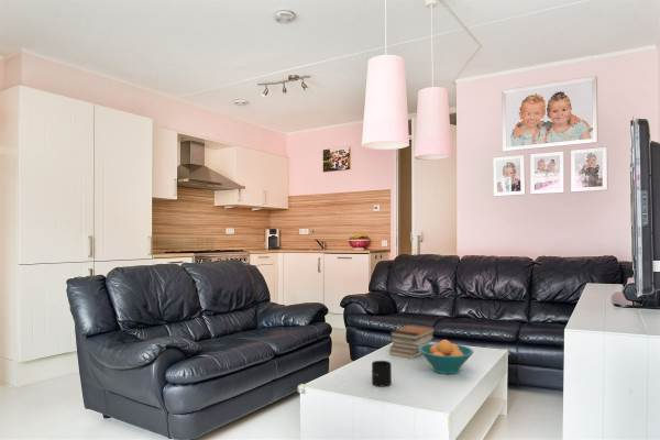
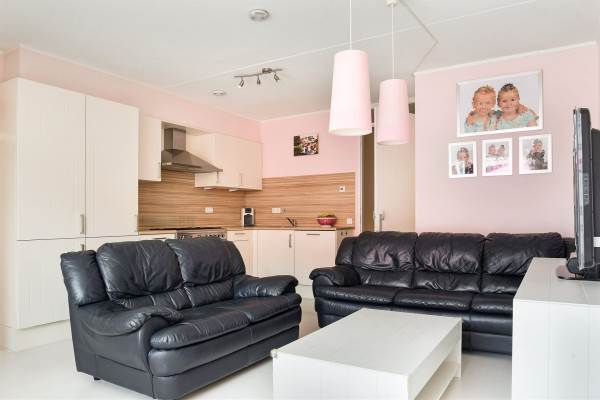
- fruit bowl [419,339,474,375]
- book stack [388,323,437,360]
- mug [371,360,393,387]
